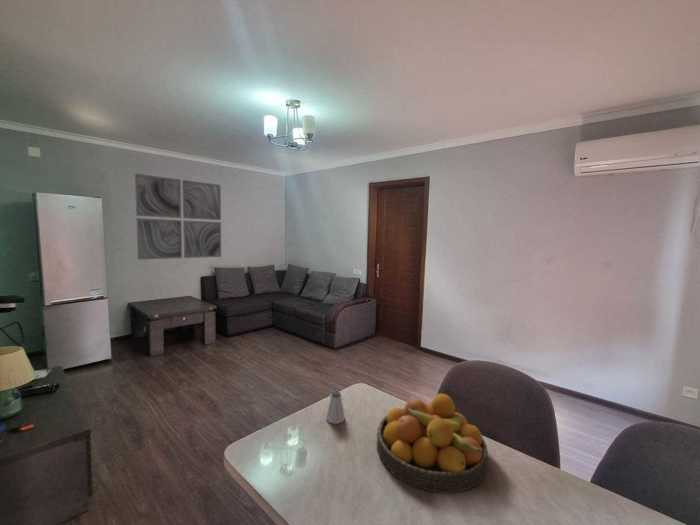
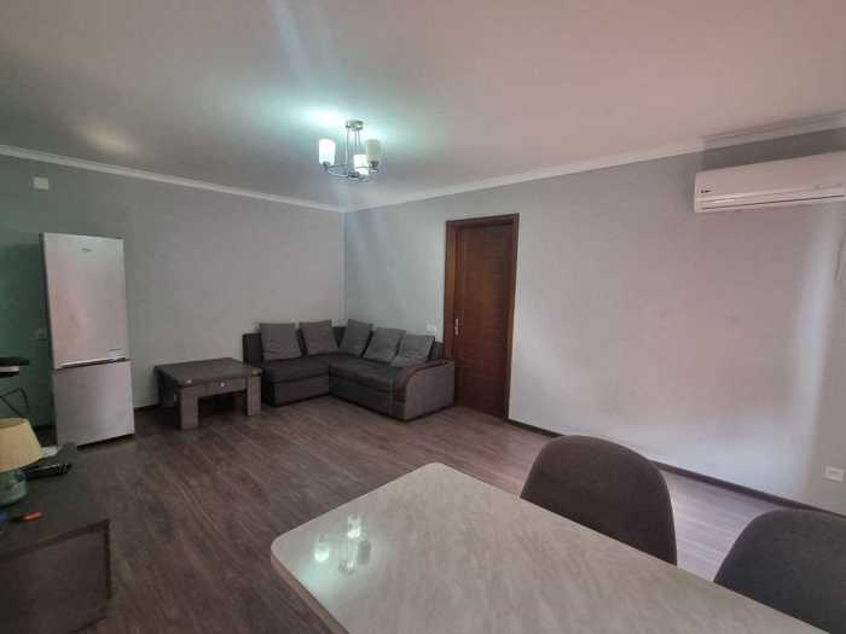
- fruit bowl [375,393,489,494]
- wall art [134,172,222,261]
- saltshaker [325,390,346,425]
